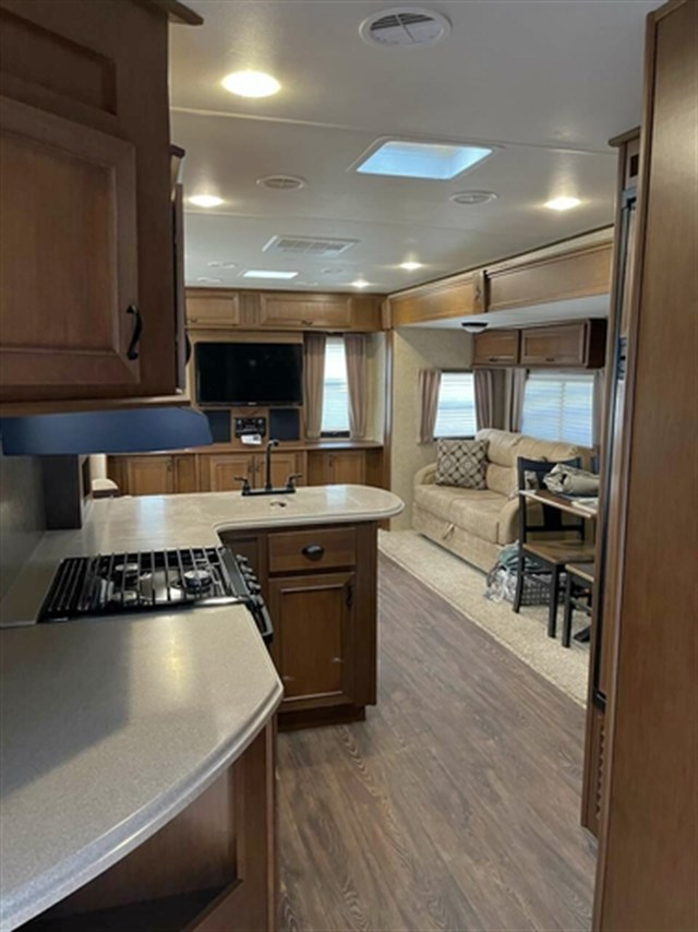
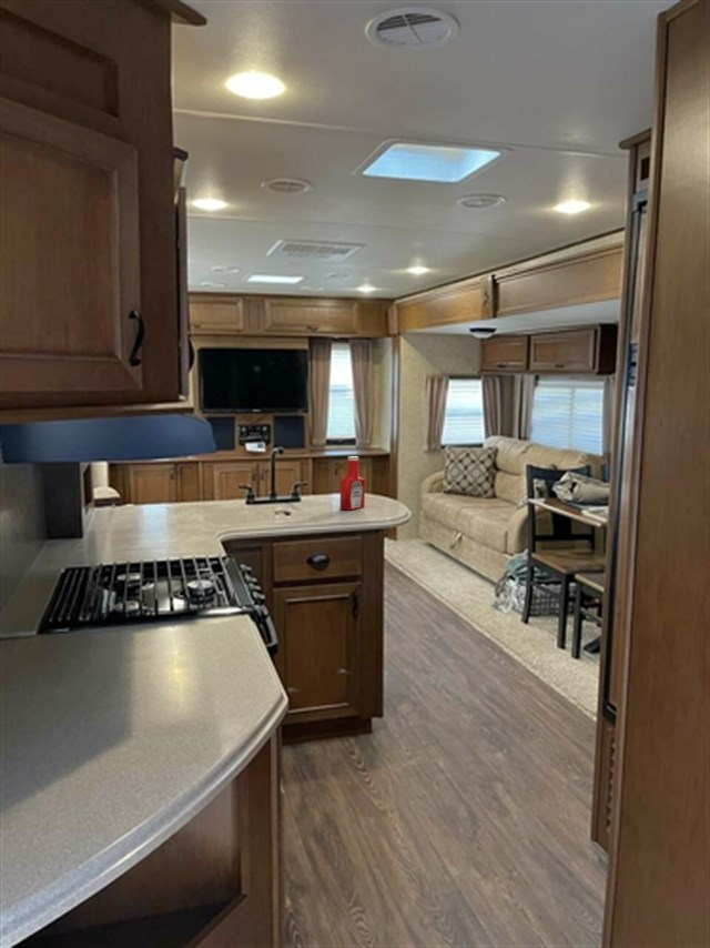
+ soap bottle [338,455,366,511]
